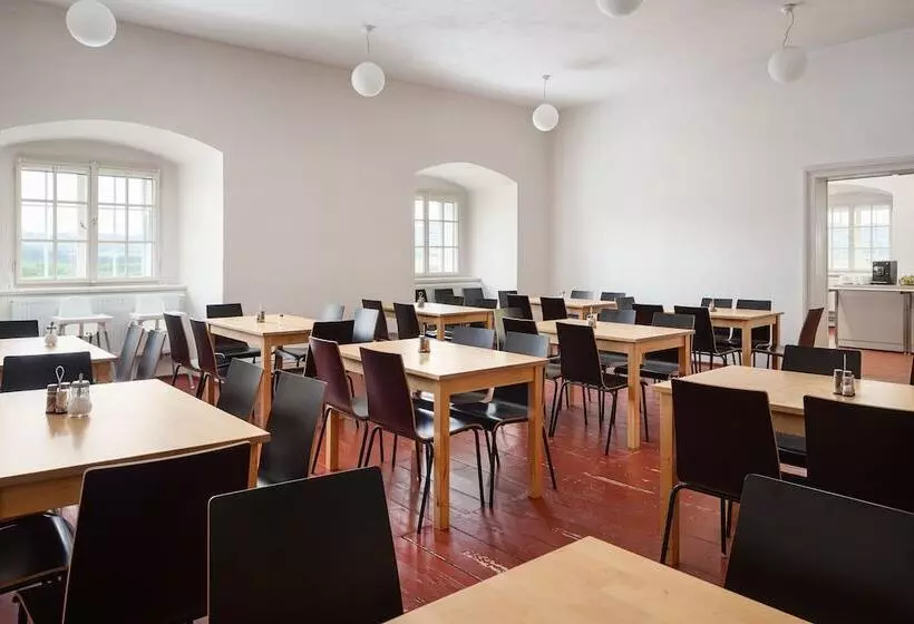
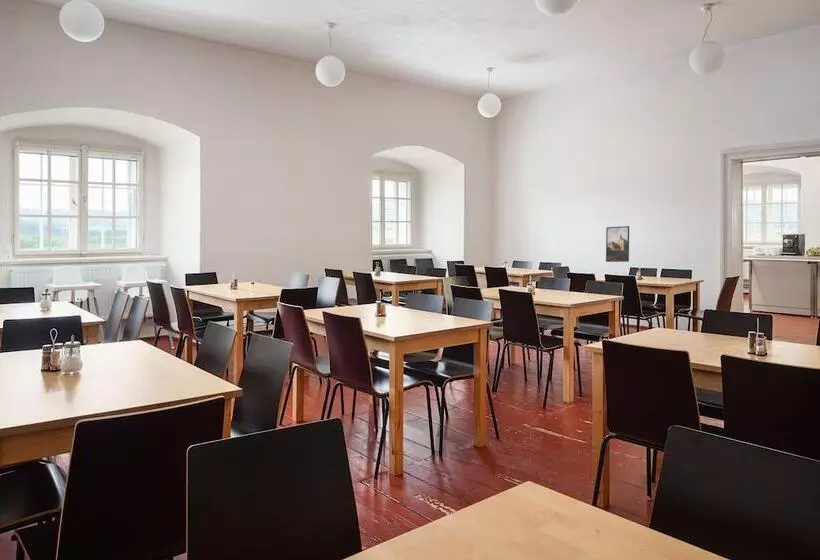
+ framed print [605,225,630,263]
